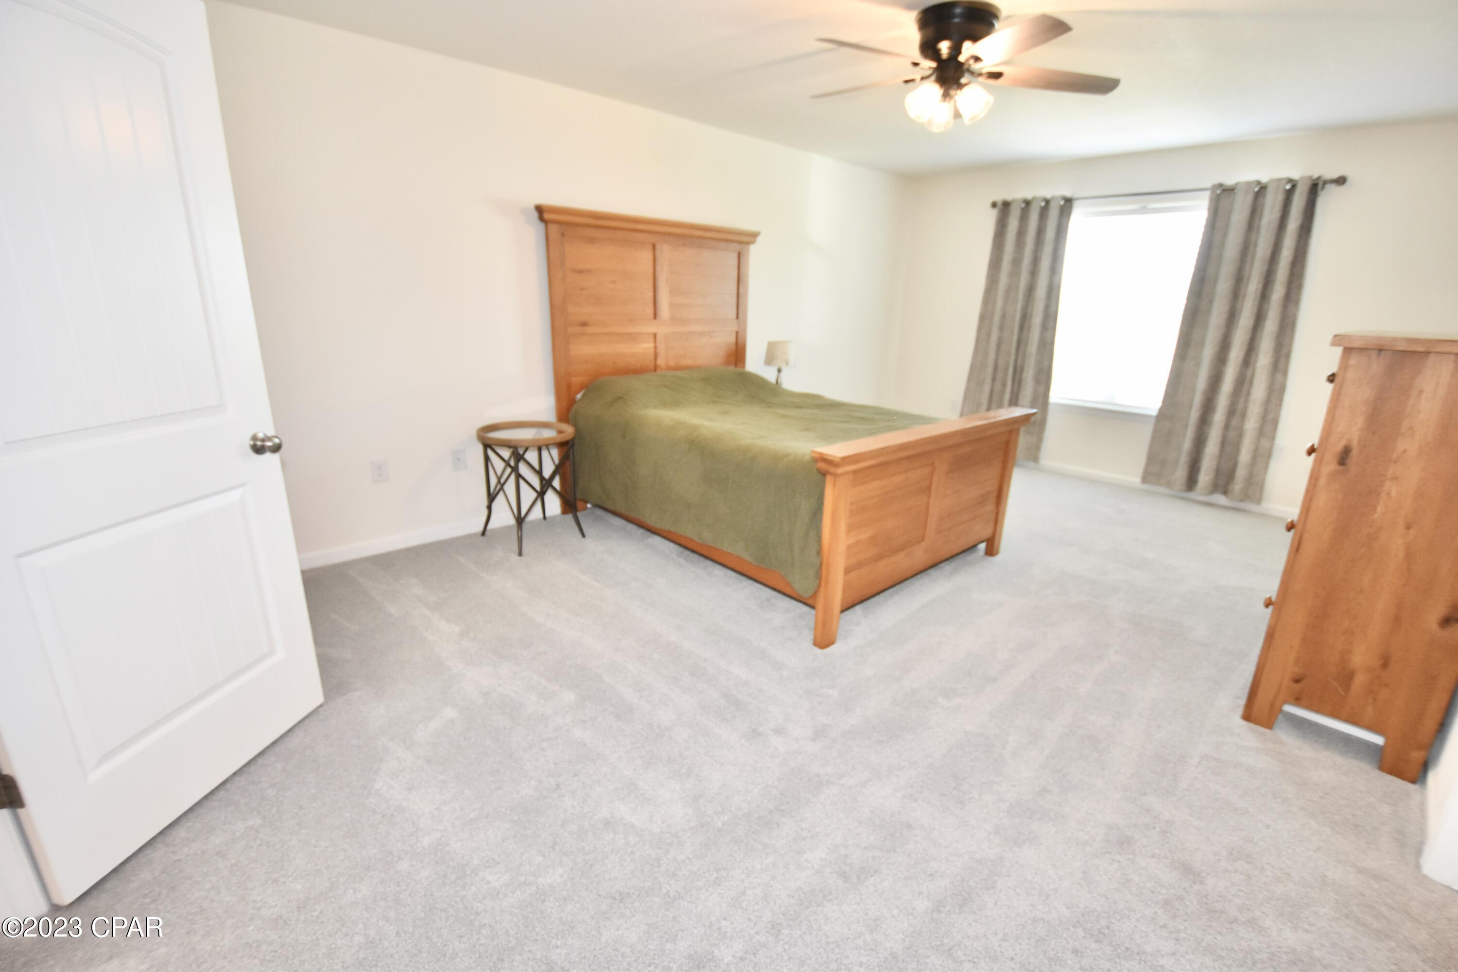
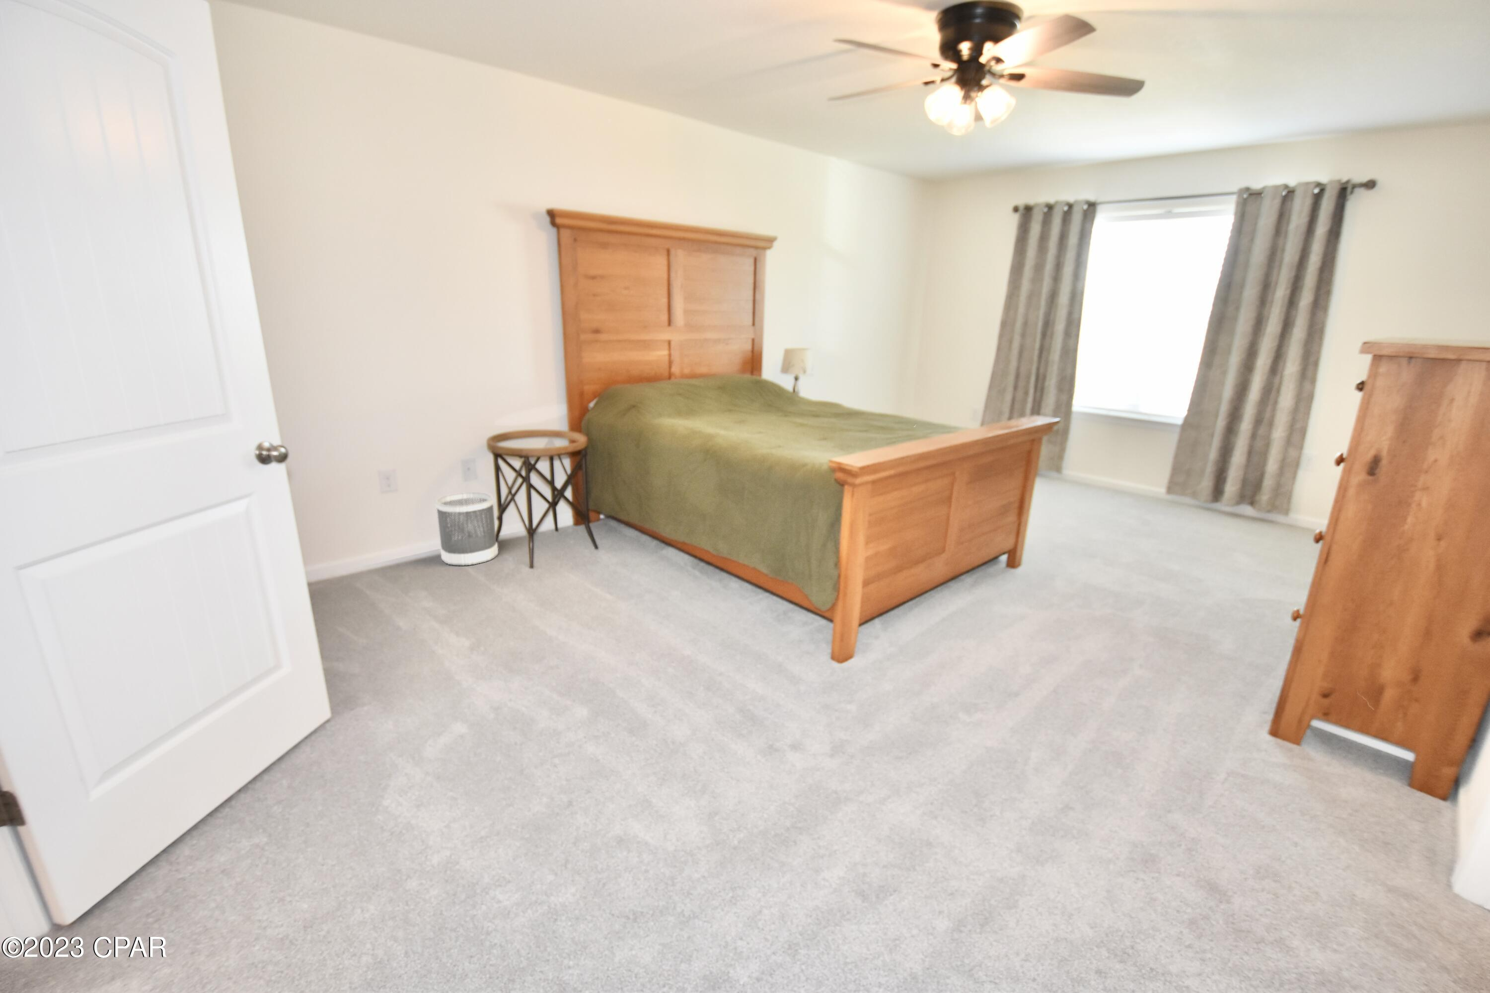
+ wastebasket [435,492,499,566]
